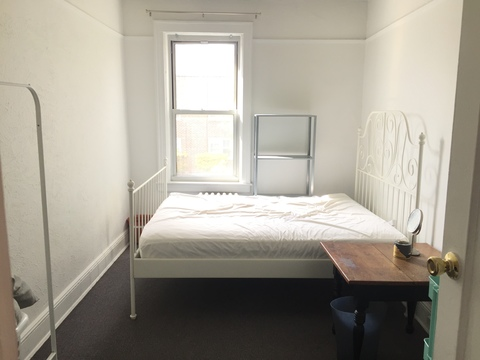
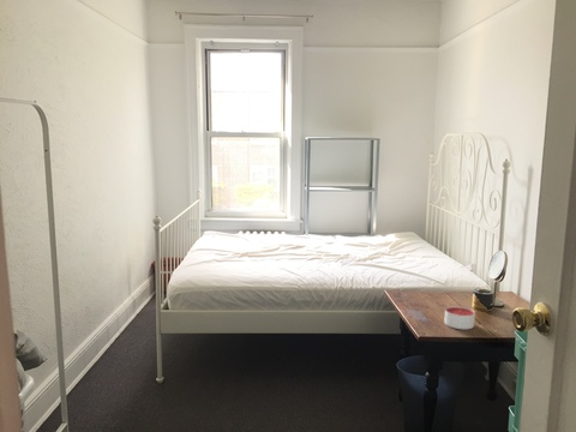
+ candle [443,305,476,330]
